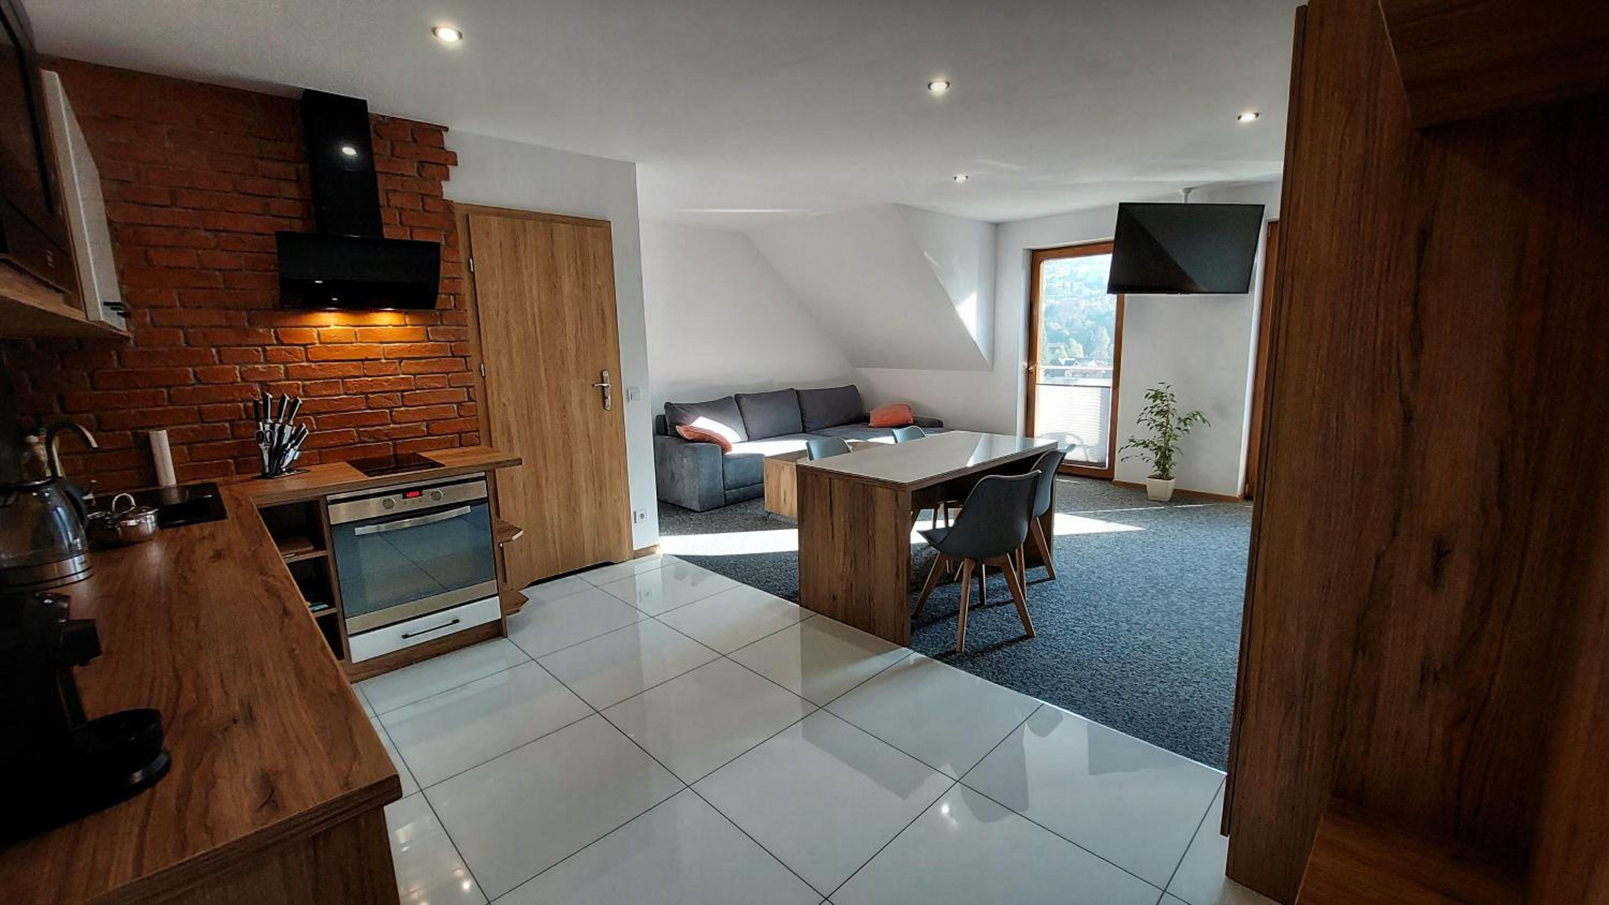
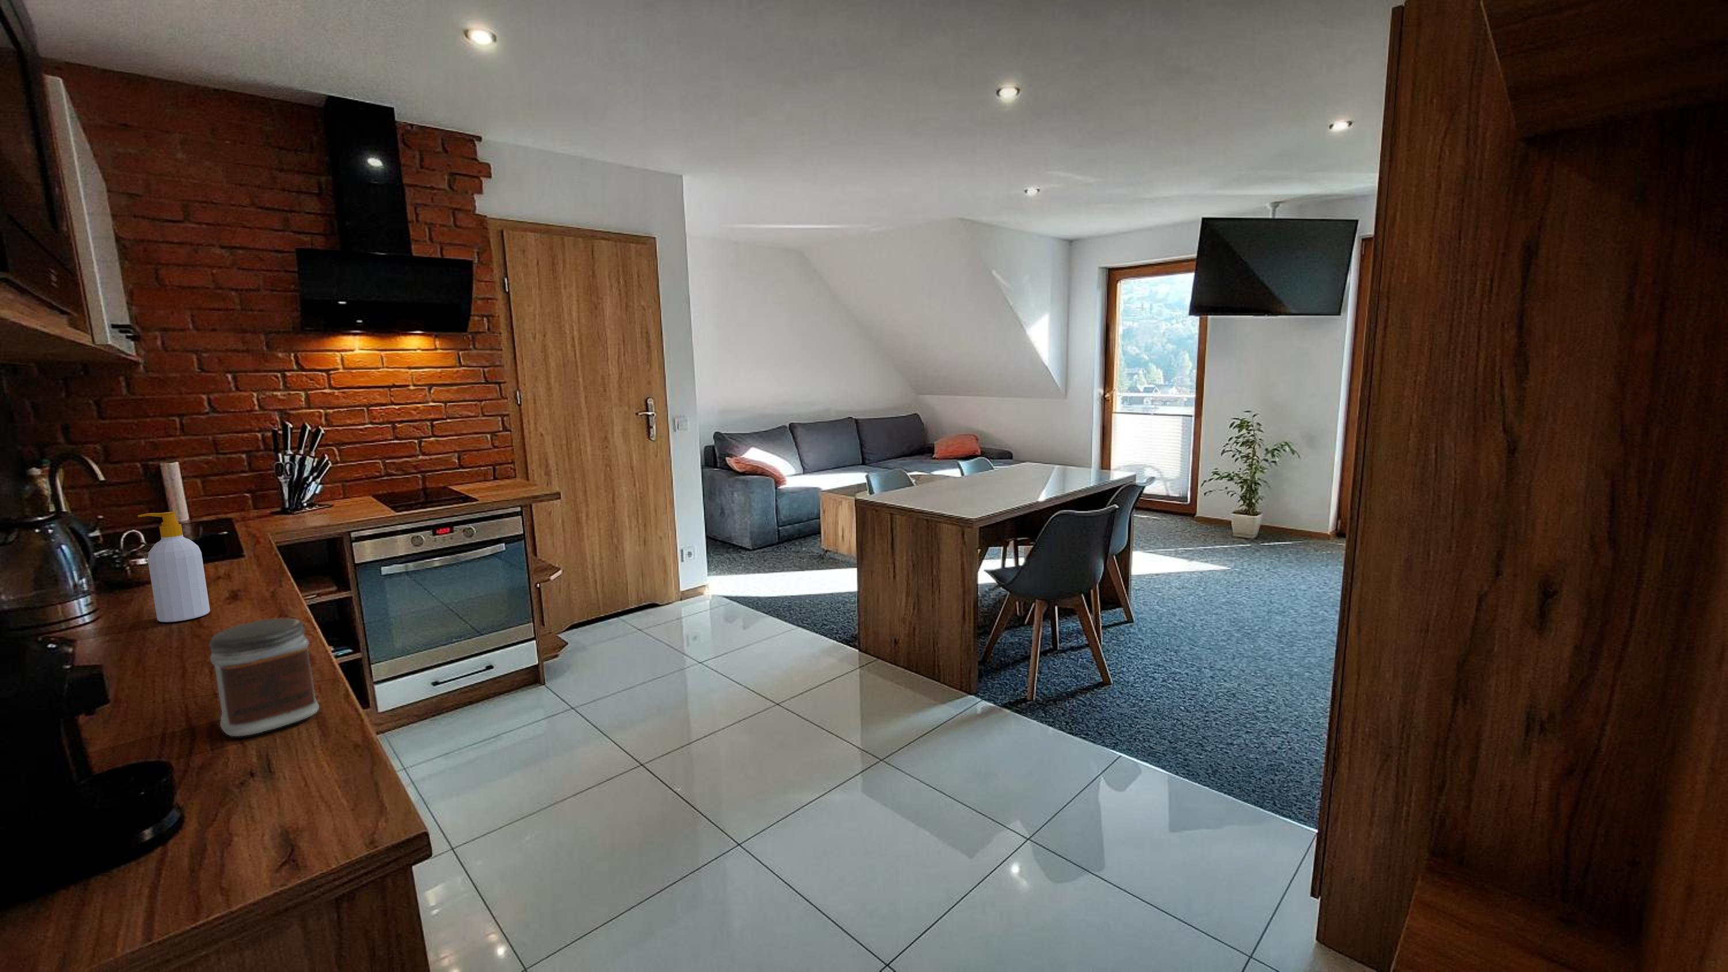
+ jar [209,618,319,737]
+ soap bottle [138,512,210,622]
